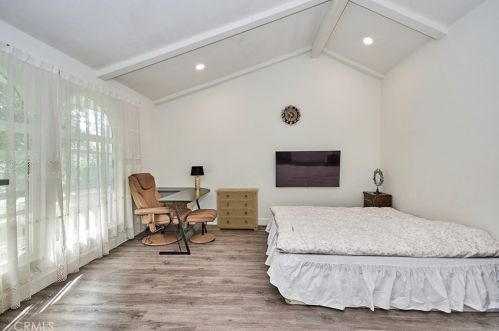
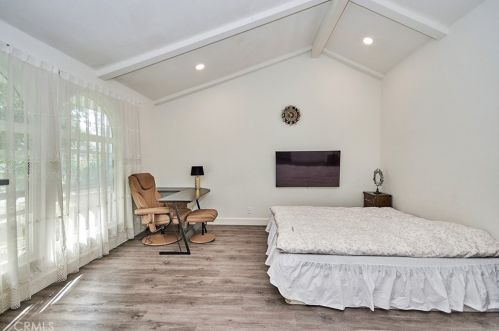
- dresser [214,187,260,231]
